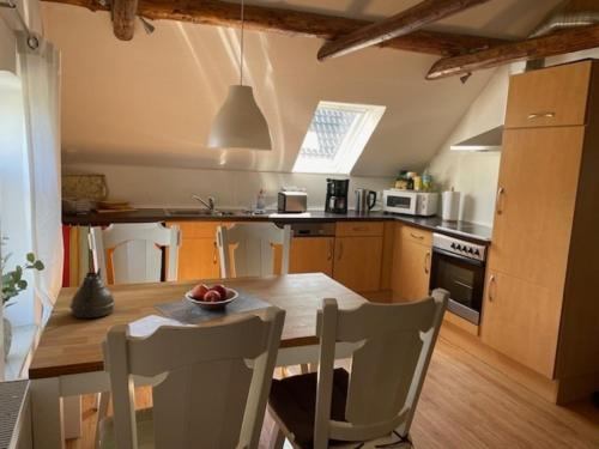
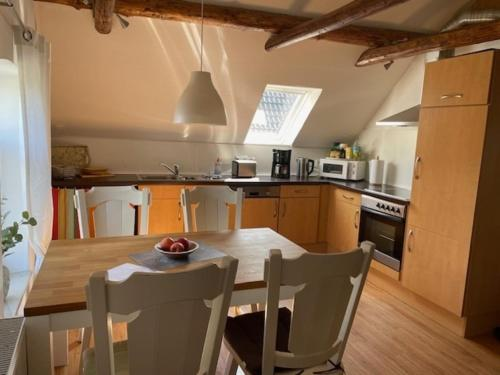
- teapot [68,267,116,320]
